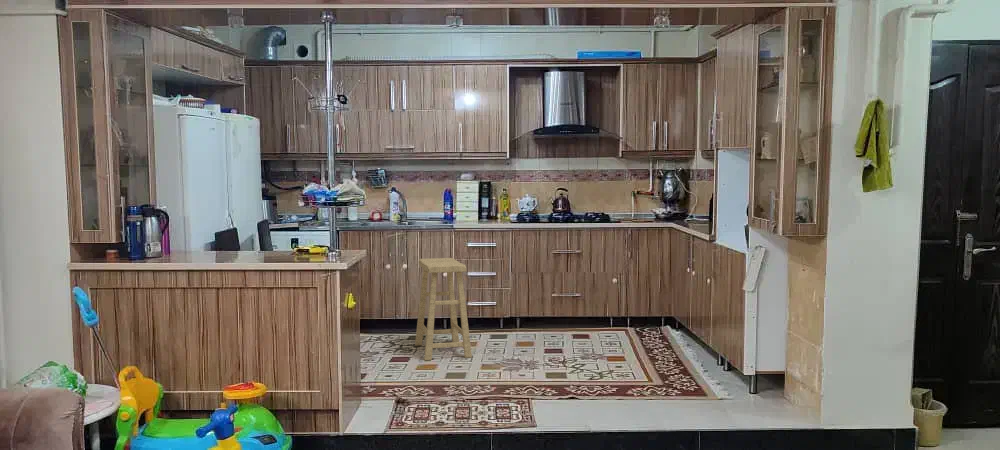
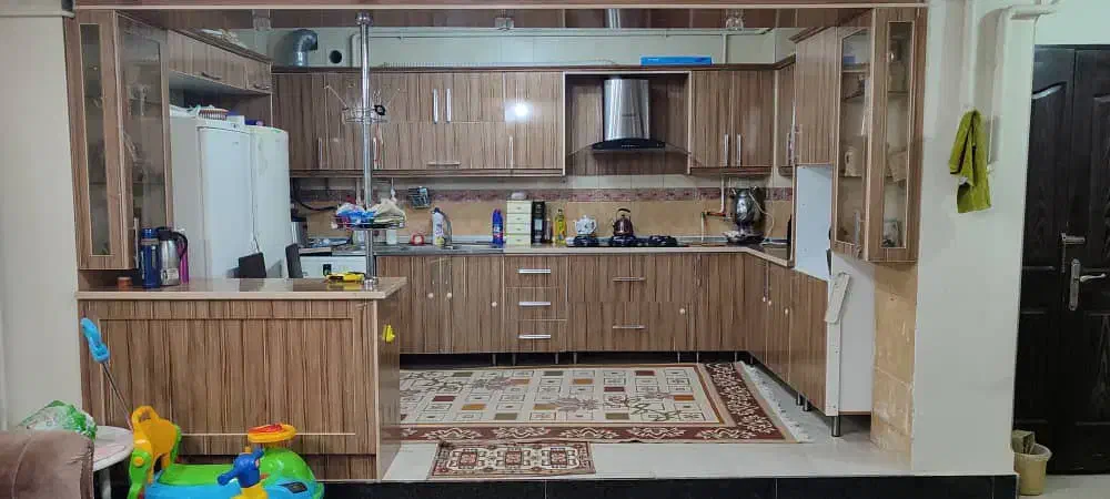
- stool [414,257,473,361]
